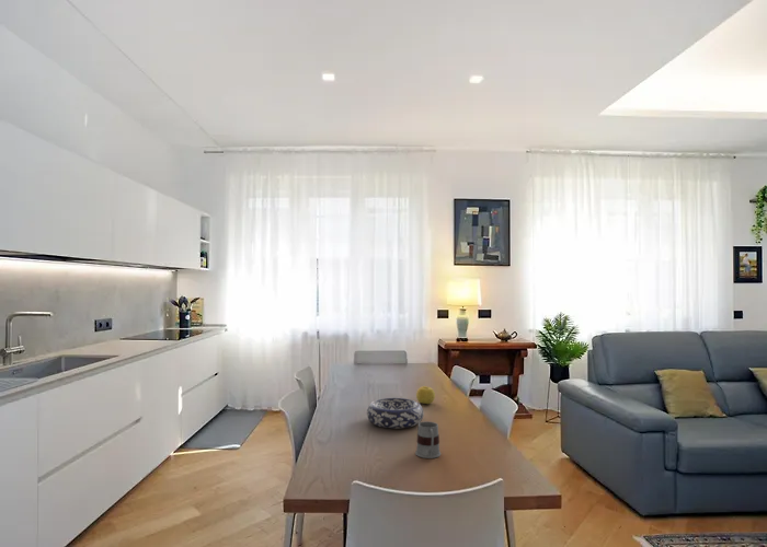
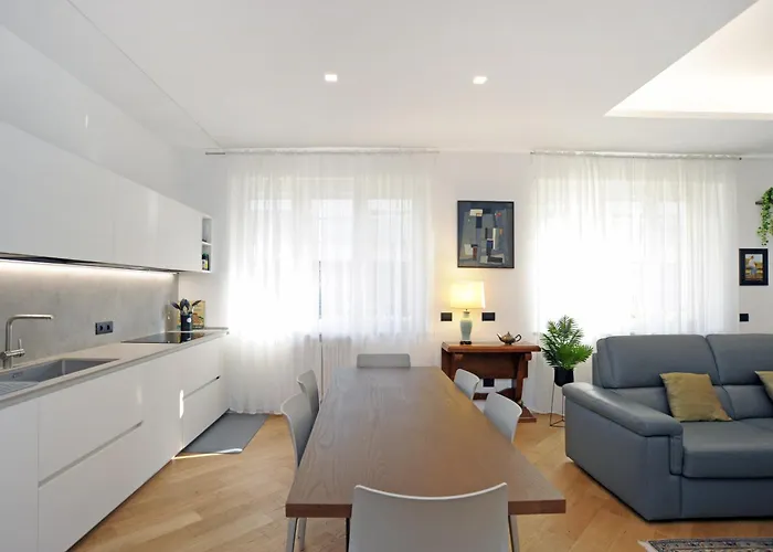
- mug [414,420,442,459]
- decorative bowl [366,397,425,430]
- fruit [415,385,436,405]
